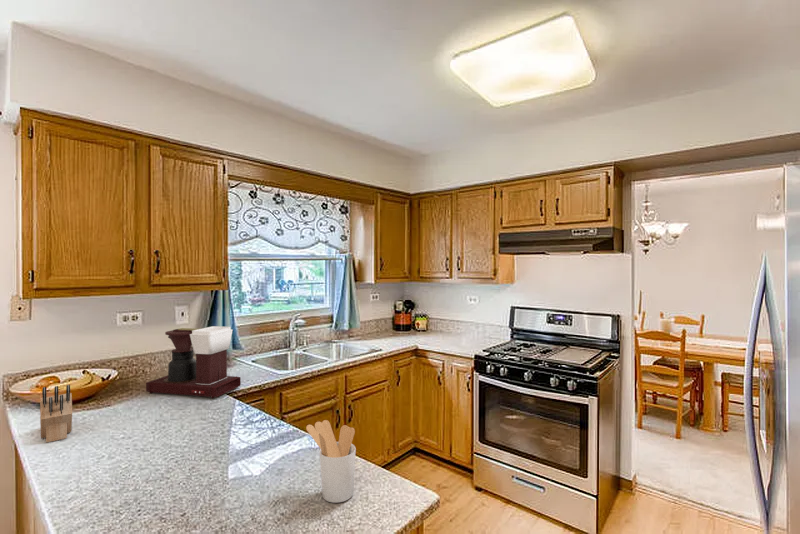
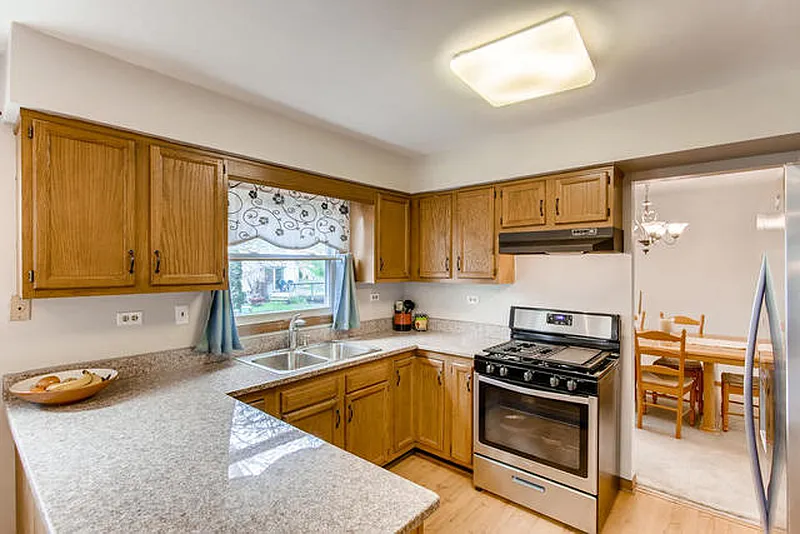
- knife block [39,384,73,443]
- utensil holder [305,419,357,504]
- coffee maker [145,325,242,399]
